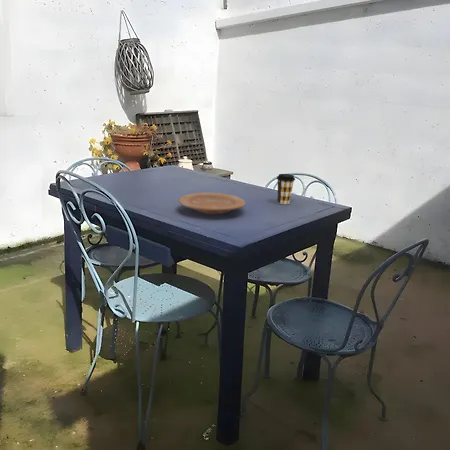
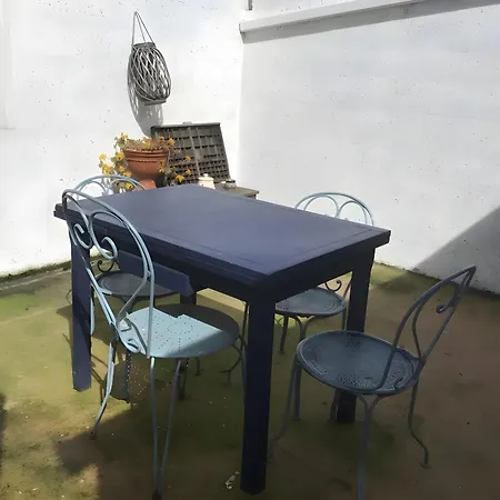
- plate [177,191,246,215]
- coffee cup [276,173,296,205]
